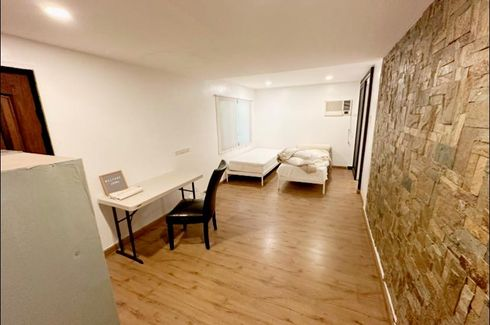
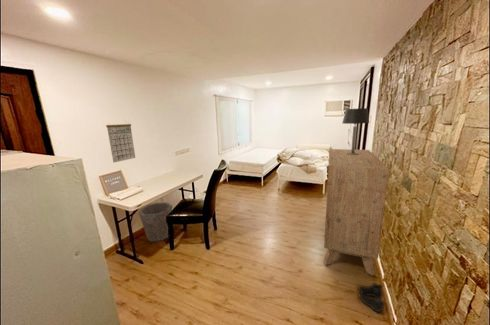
+ dresser [322,148,390,277]
+ calendar [105,119,136,164]
+ boots [357,282,388,313]
+ waste bin [137,202,173,243]
+ table lamp [342,107,370,155]
